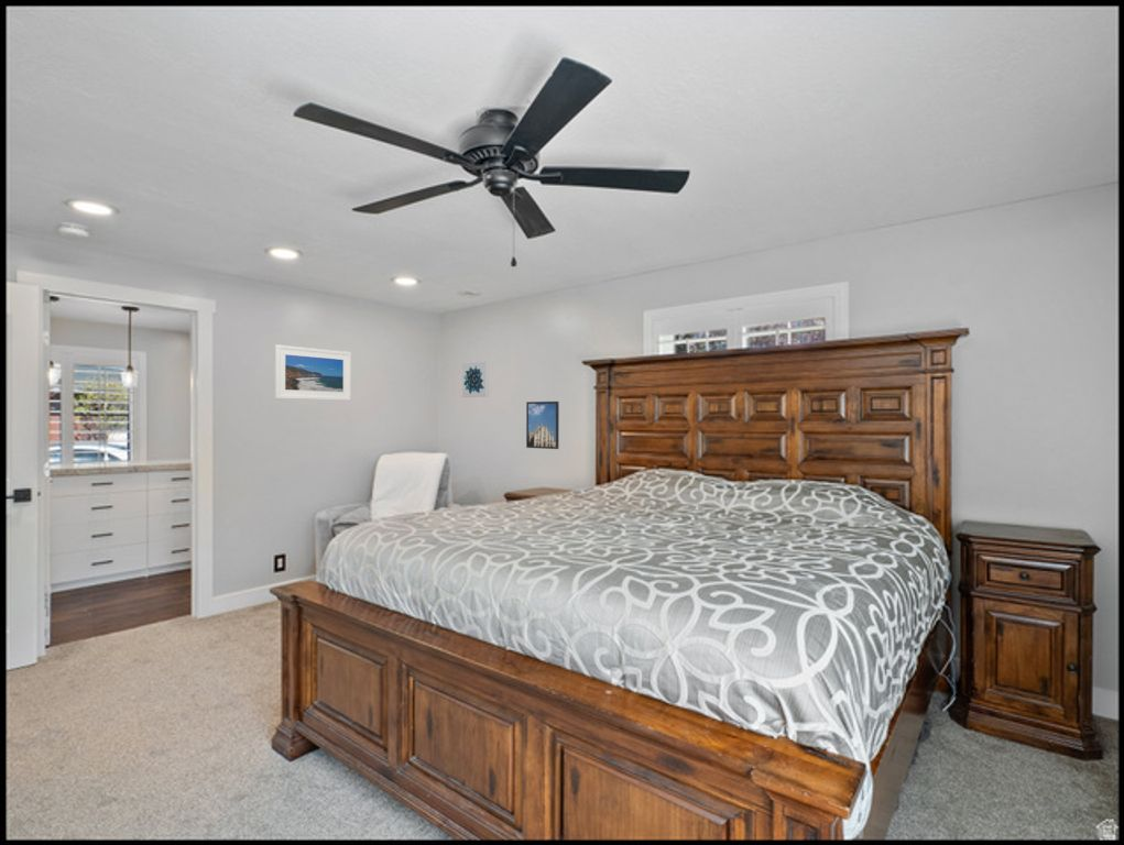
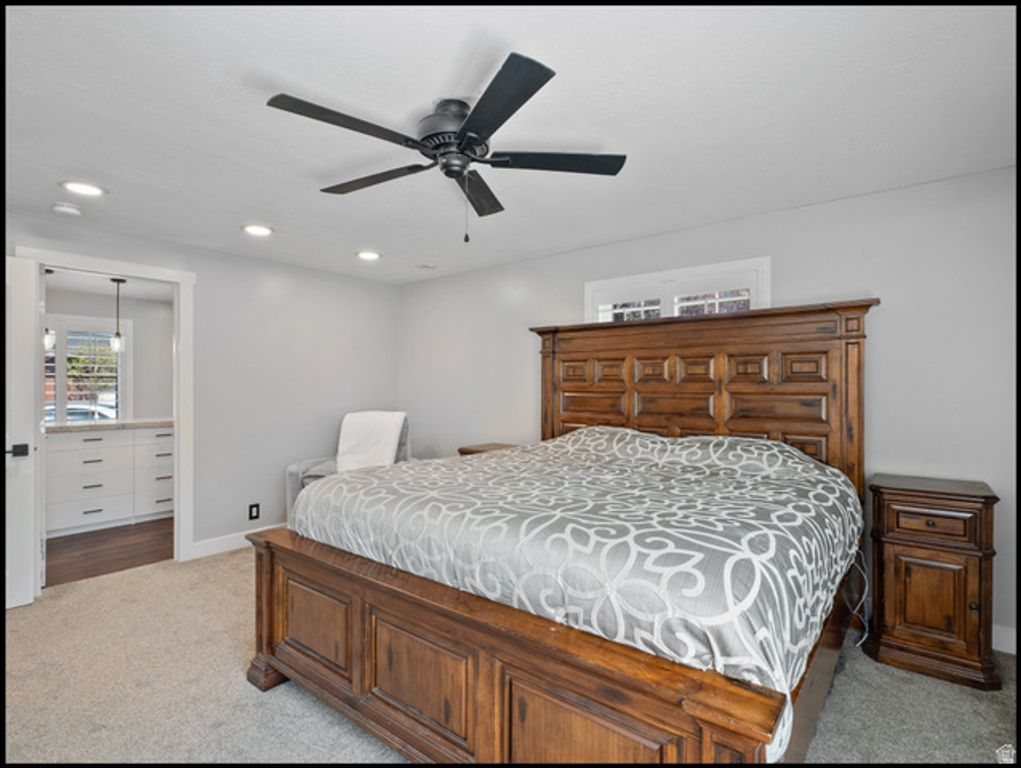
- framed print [525,400,560,450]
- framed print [274,343,352,402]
- wall art [461,361,490,398]
